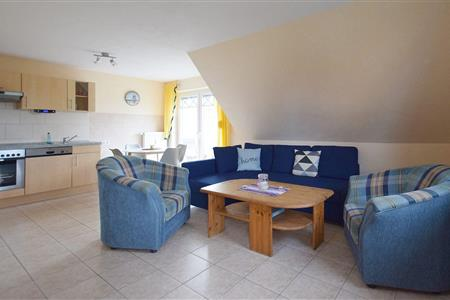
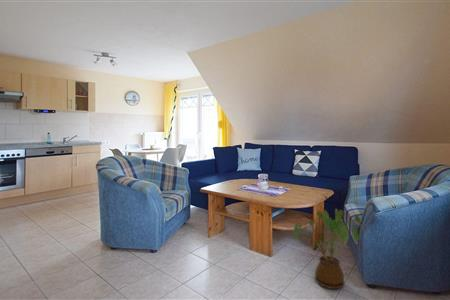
+ house plant [292,208,366,290]
